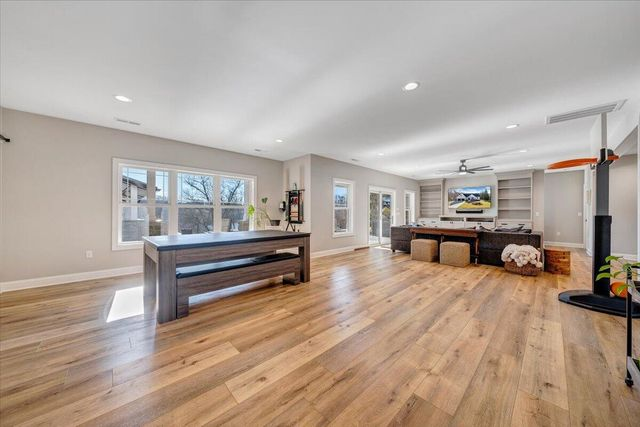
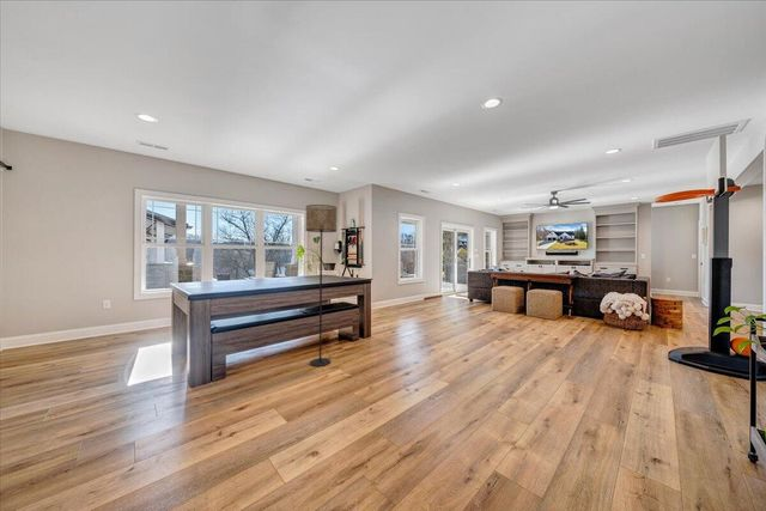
+ floor lamp [304,203,338,367]
